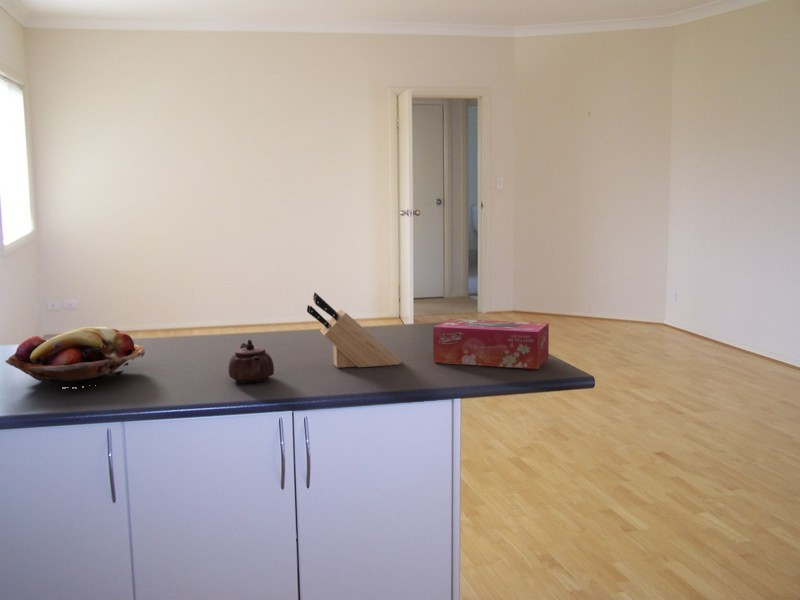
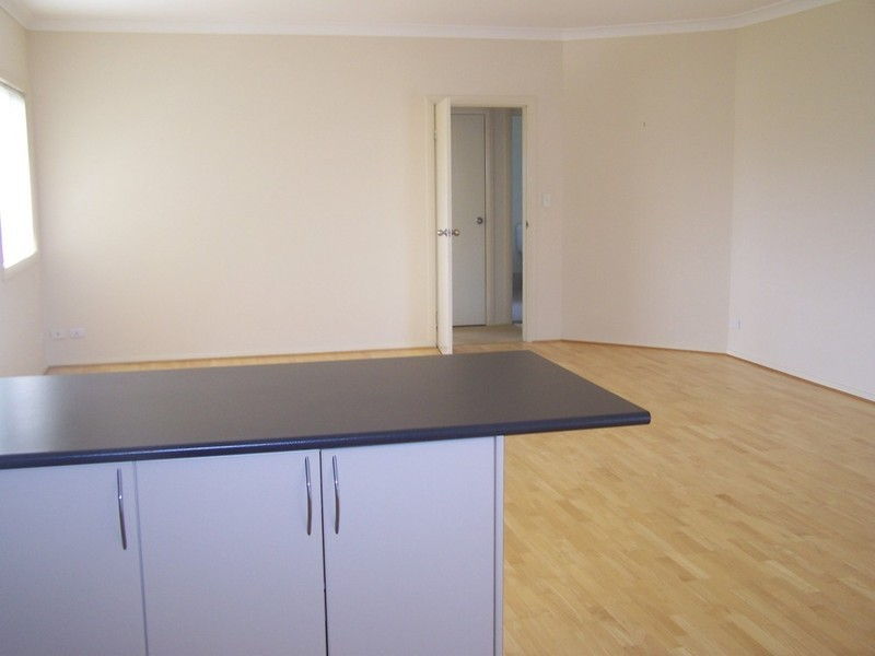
- tissue box [432,318,550,370]
- teapot [227,339,275,384]
- knife block [306,292,403,369]
- fruit basket [5,326,146,389]
